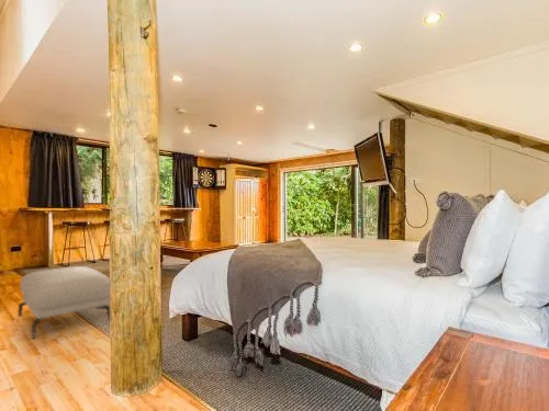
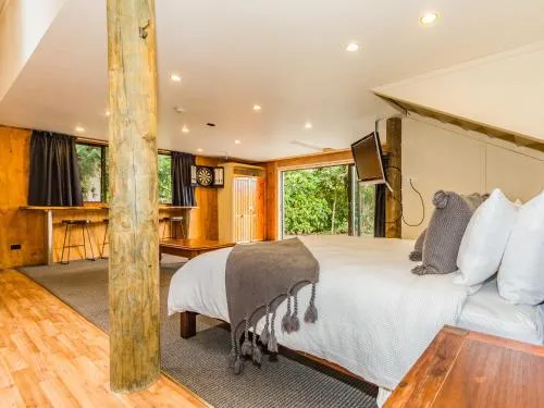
- ottoman [18,265,111,340]
